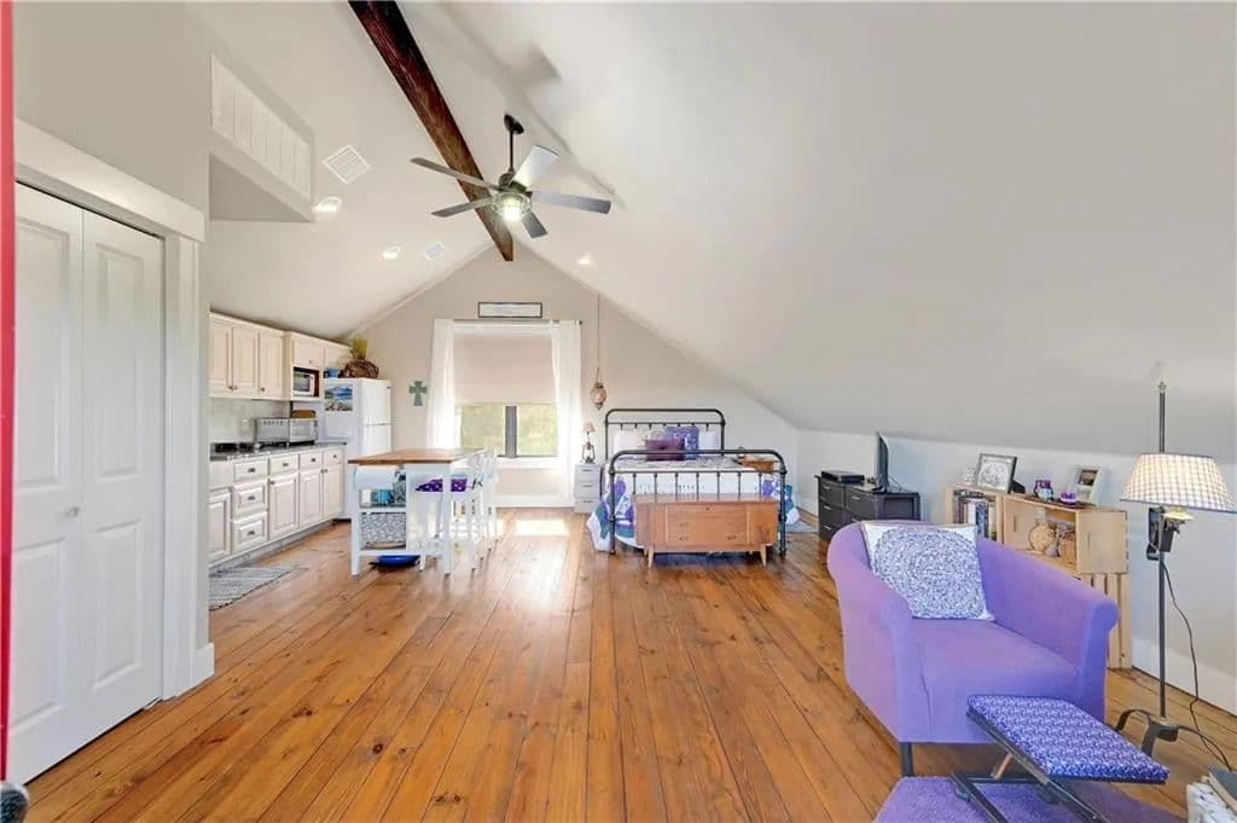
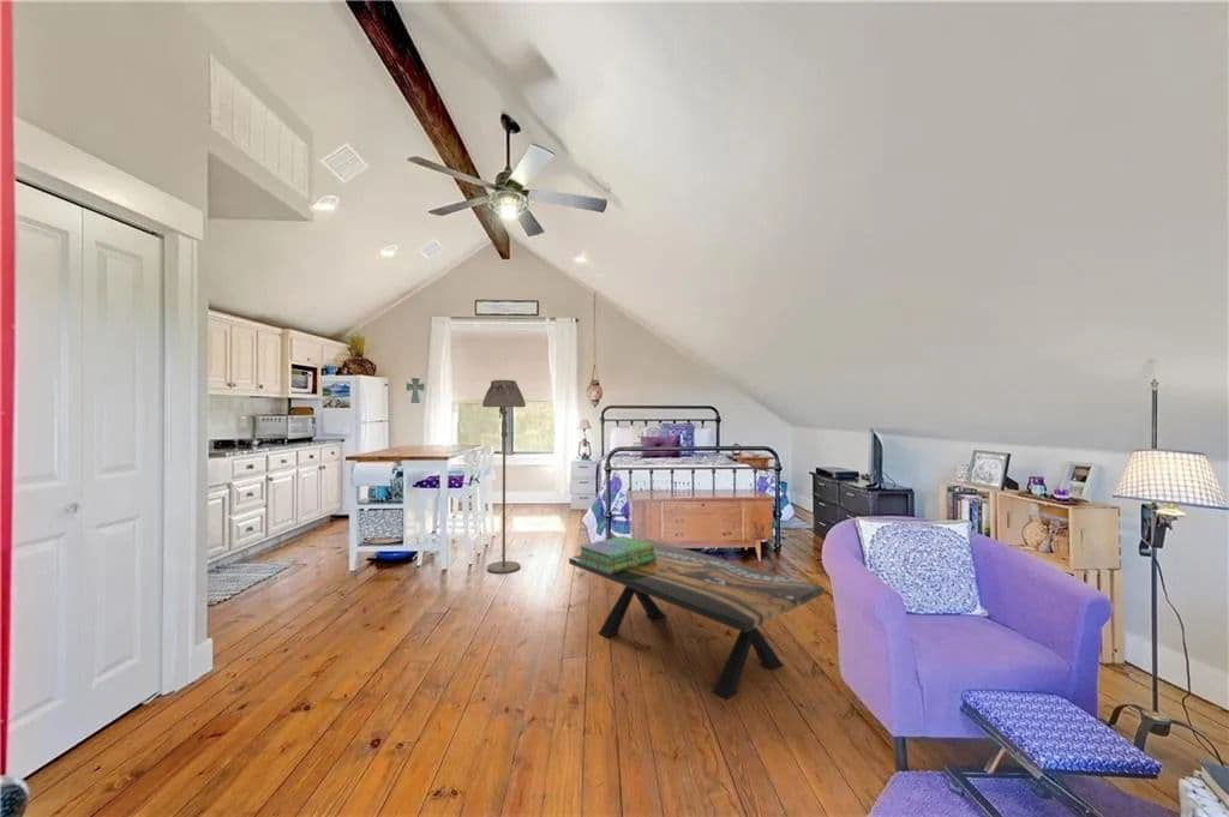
+ coffee table [568,537,825,701]
+ floor lamp [481,379,527,575]
+ stack of books [576,535,657,573]
